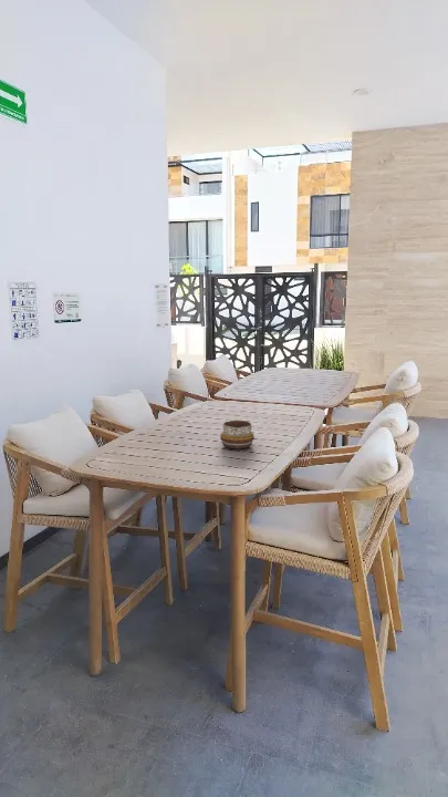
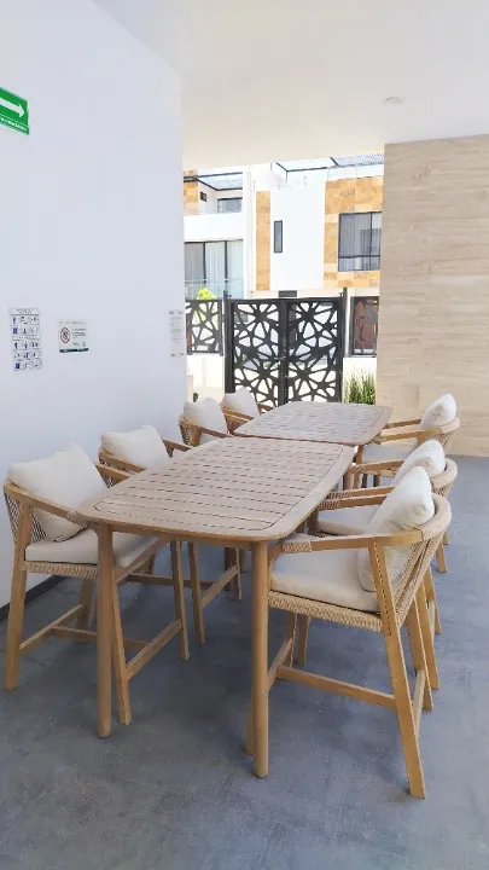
- decorative bowl [219,420,256,451]
